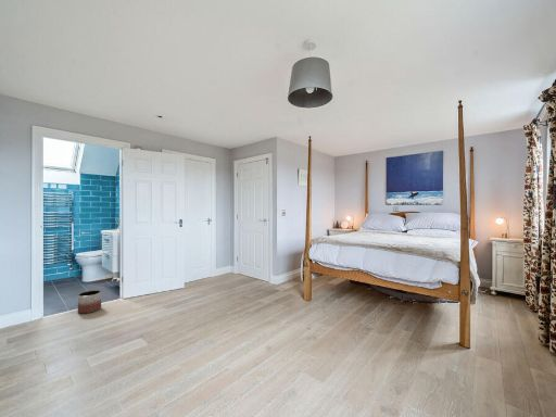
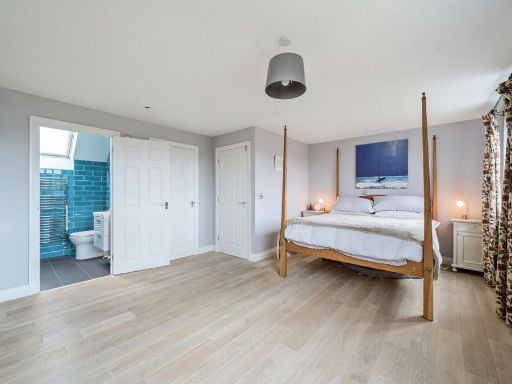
- planter [77,289,102,314]
